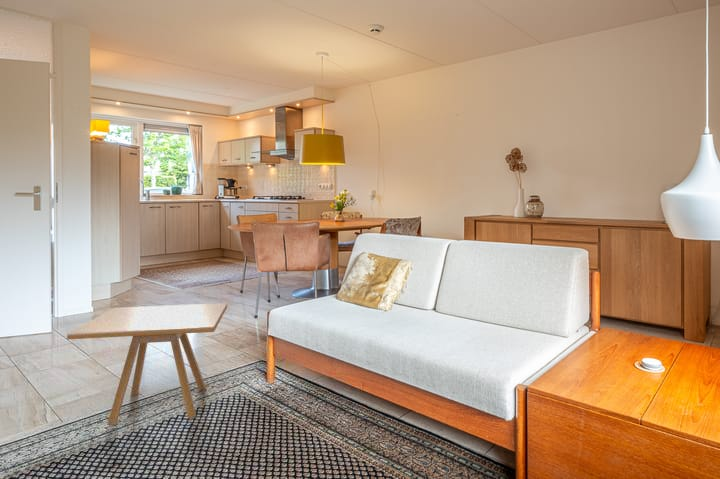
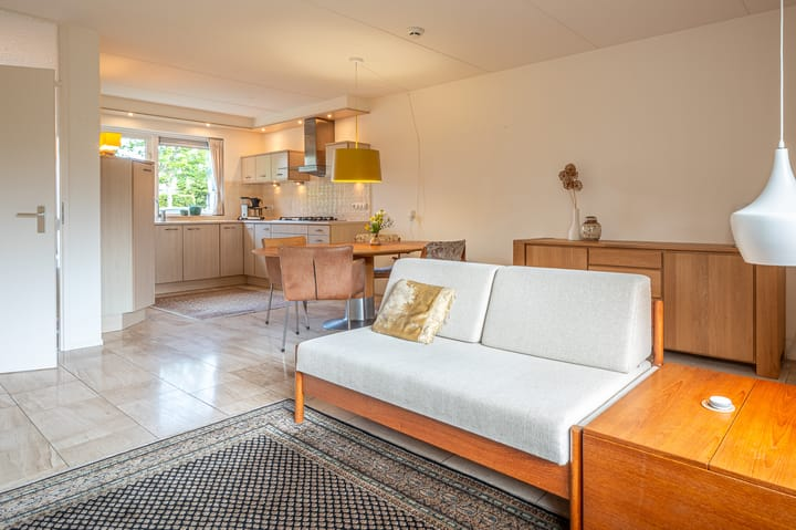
- side table [66,302,228,426]
